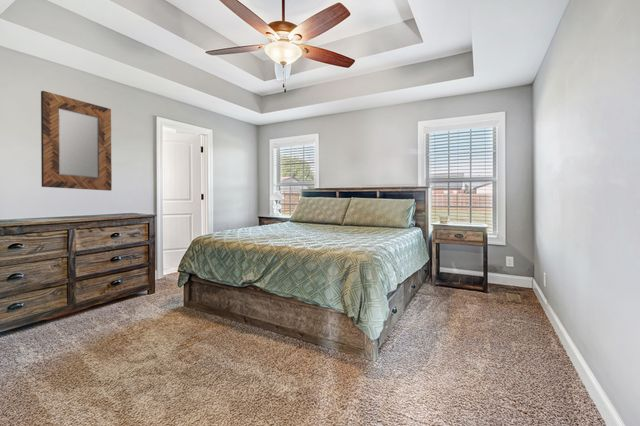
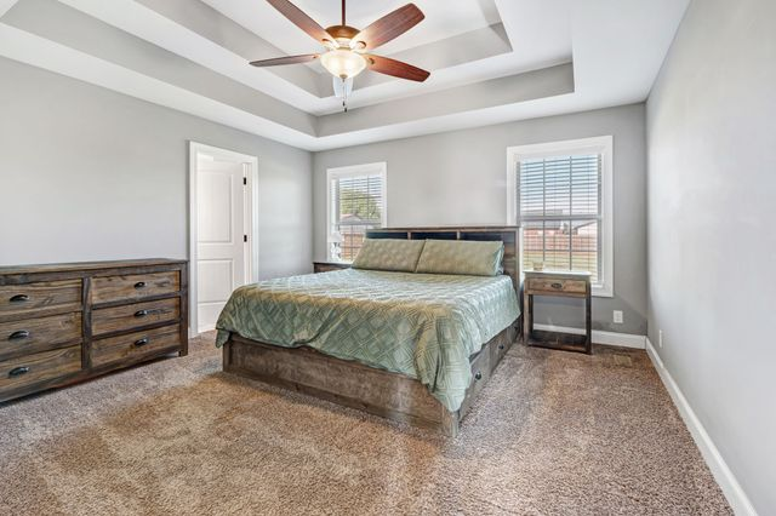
- home mirror [40,90,113,192]
